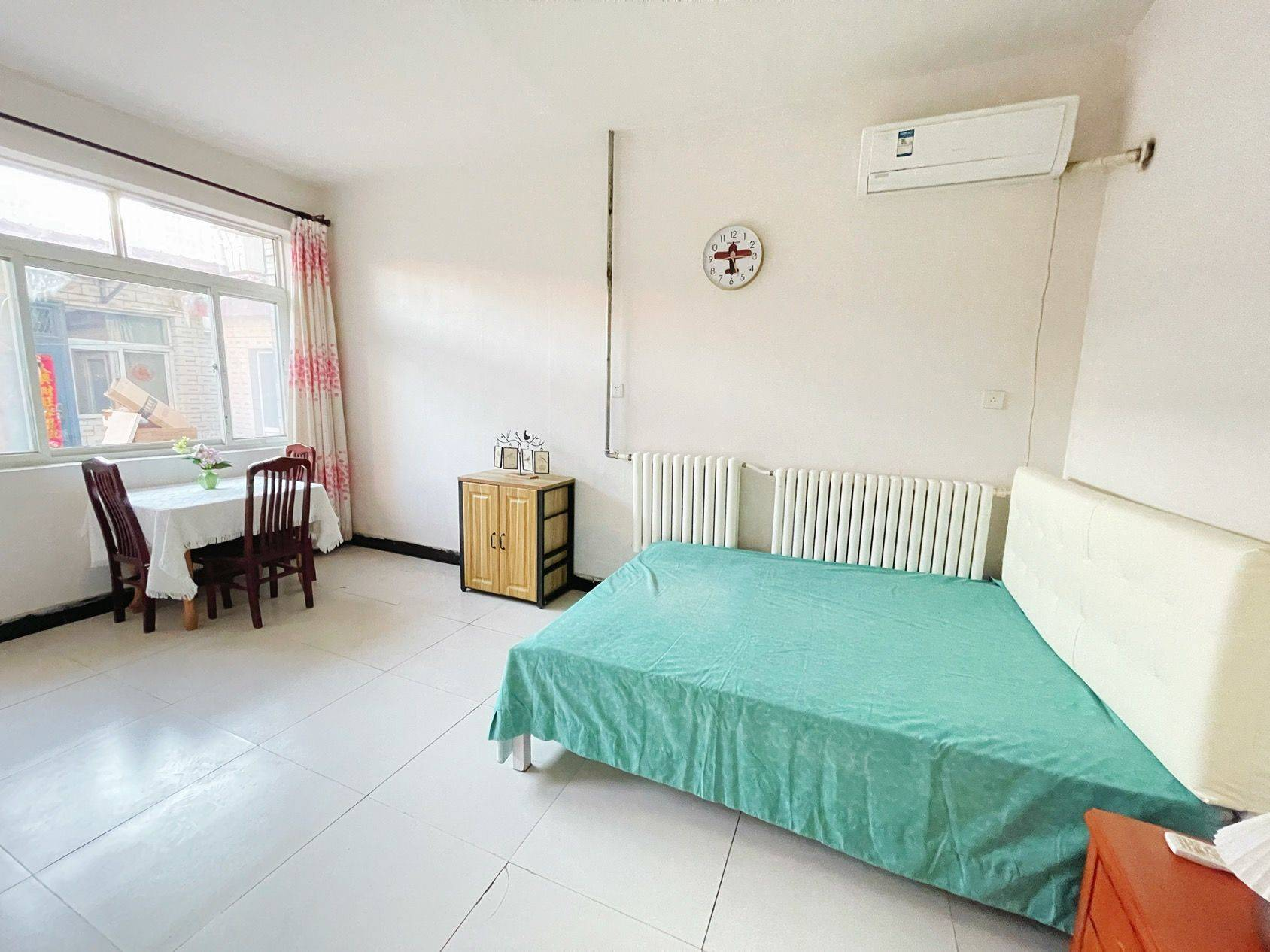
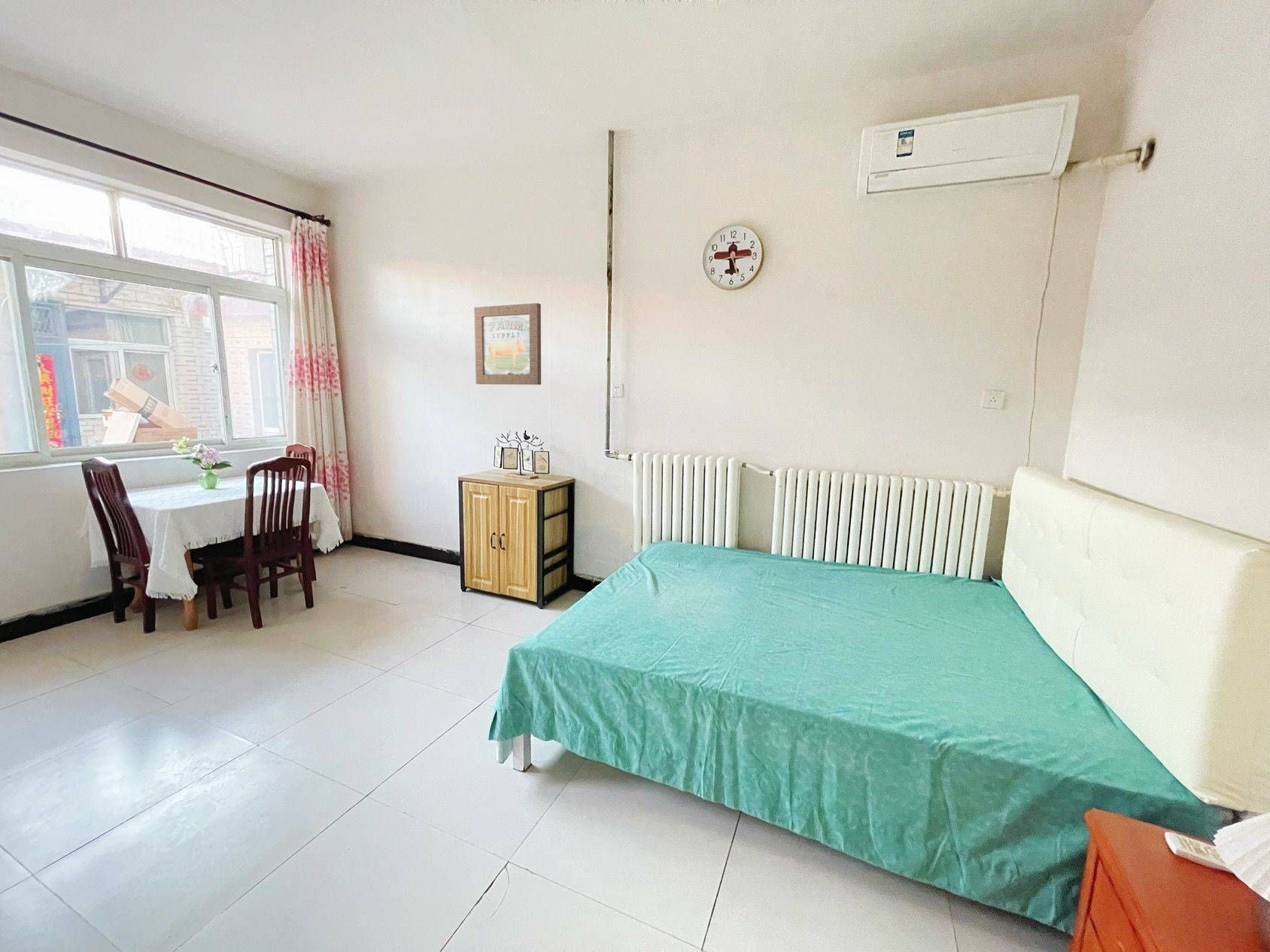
+ wall art [473,302,542,386]
